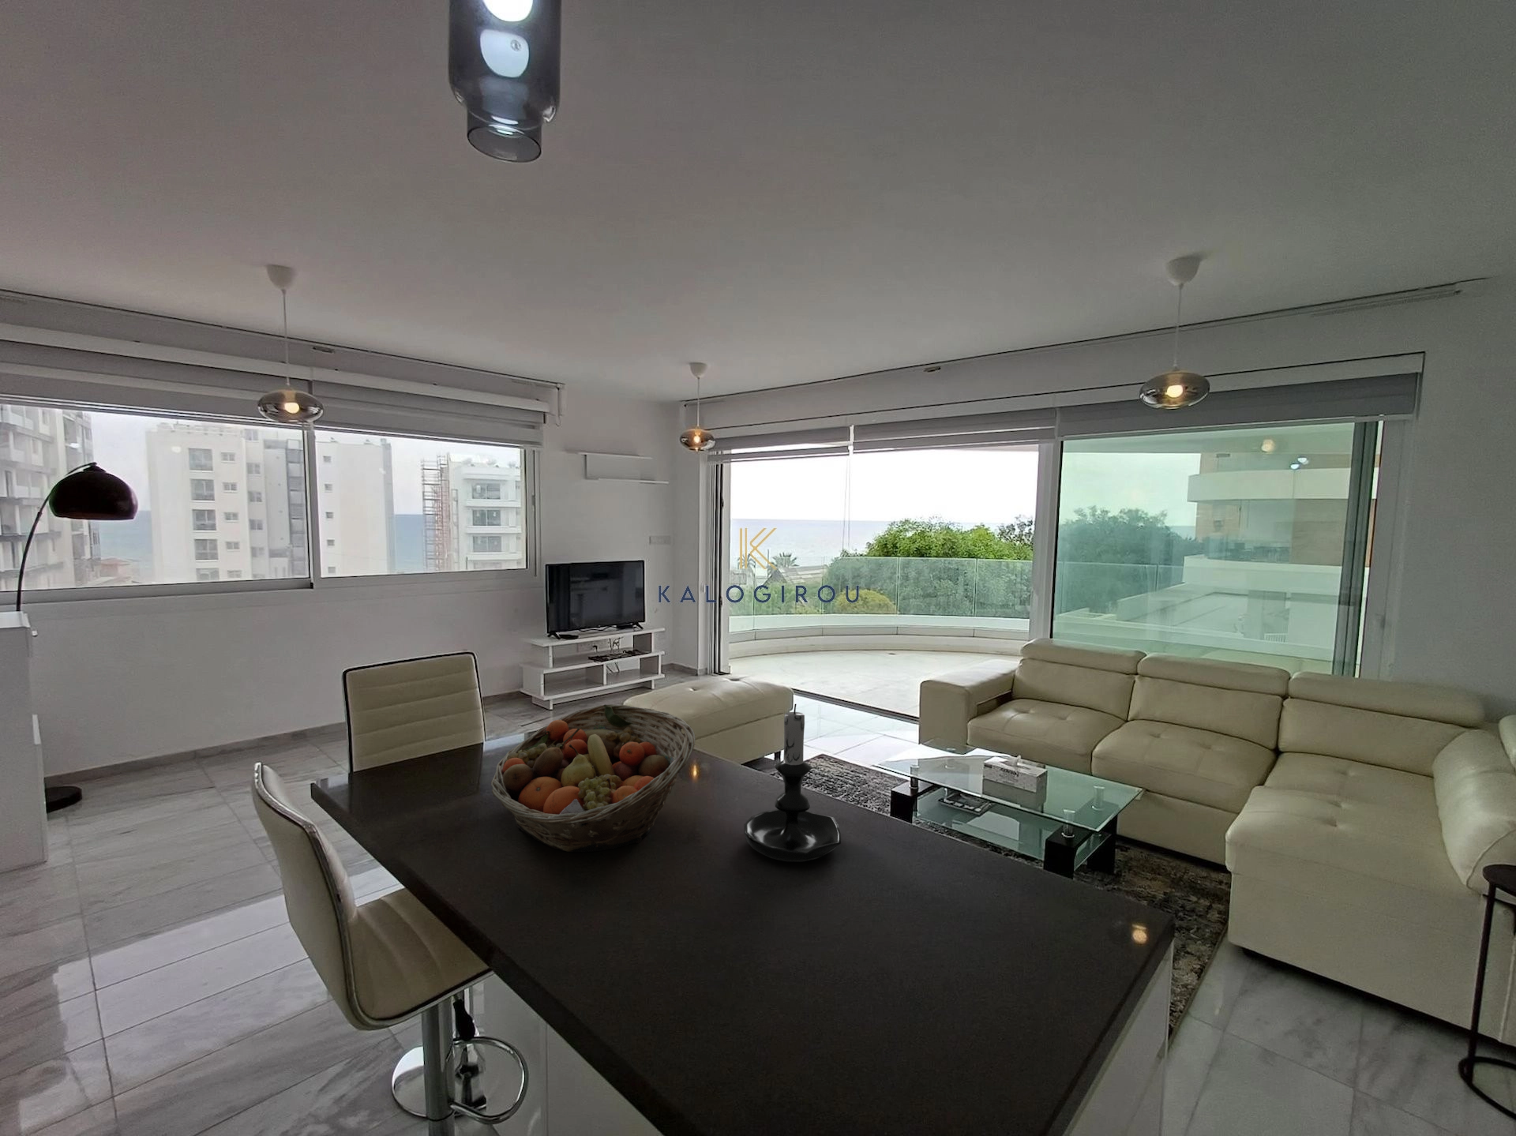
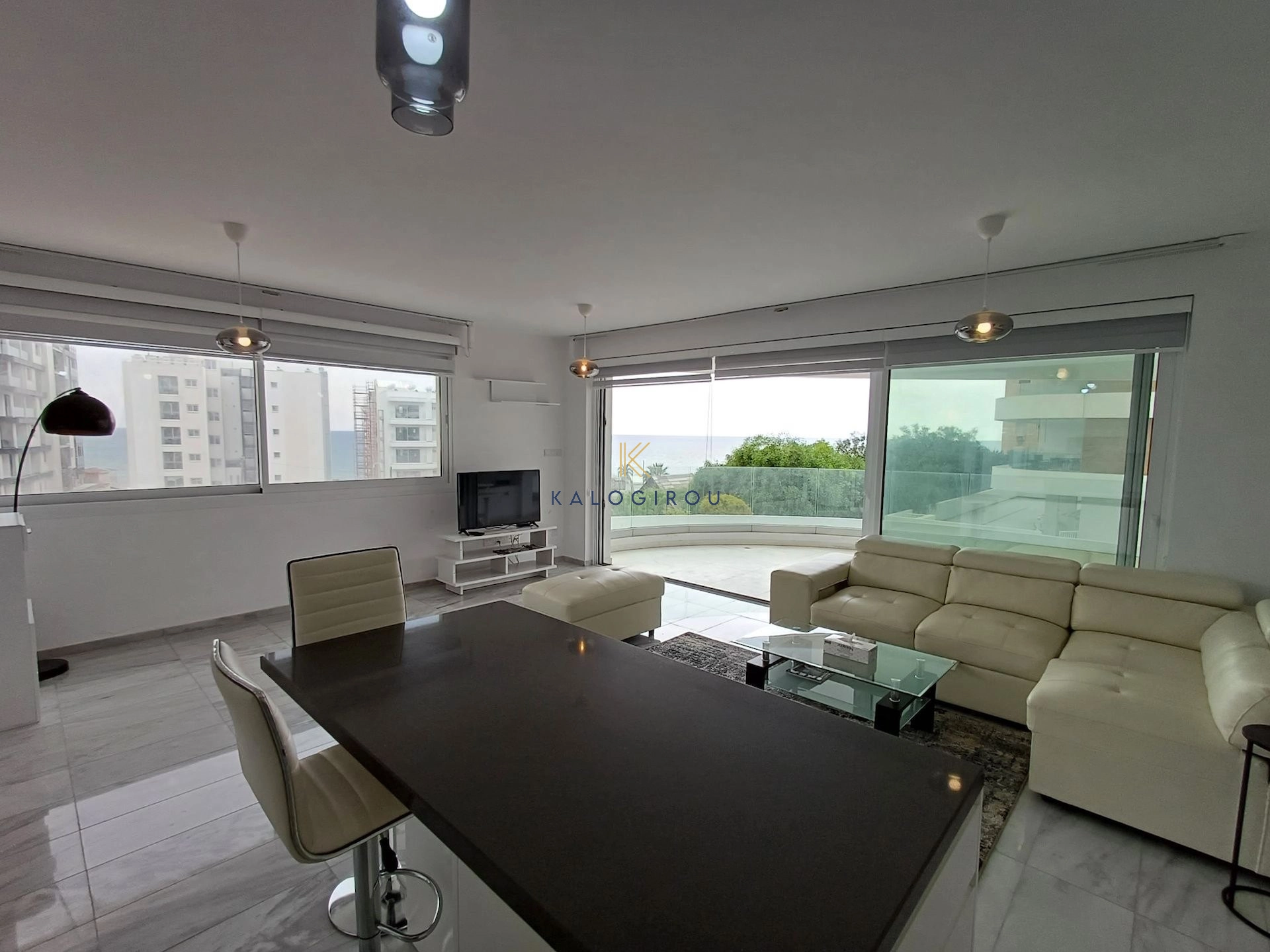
- candle holder [742,703,842,863]
- fruit basket [491,703,696,853]
